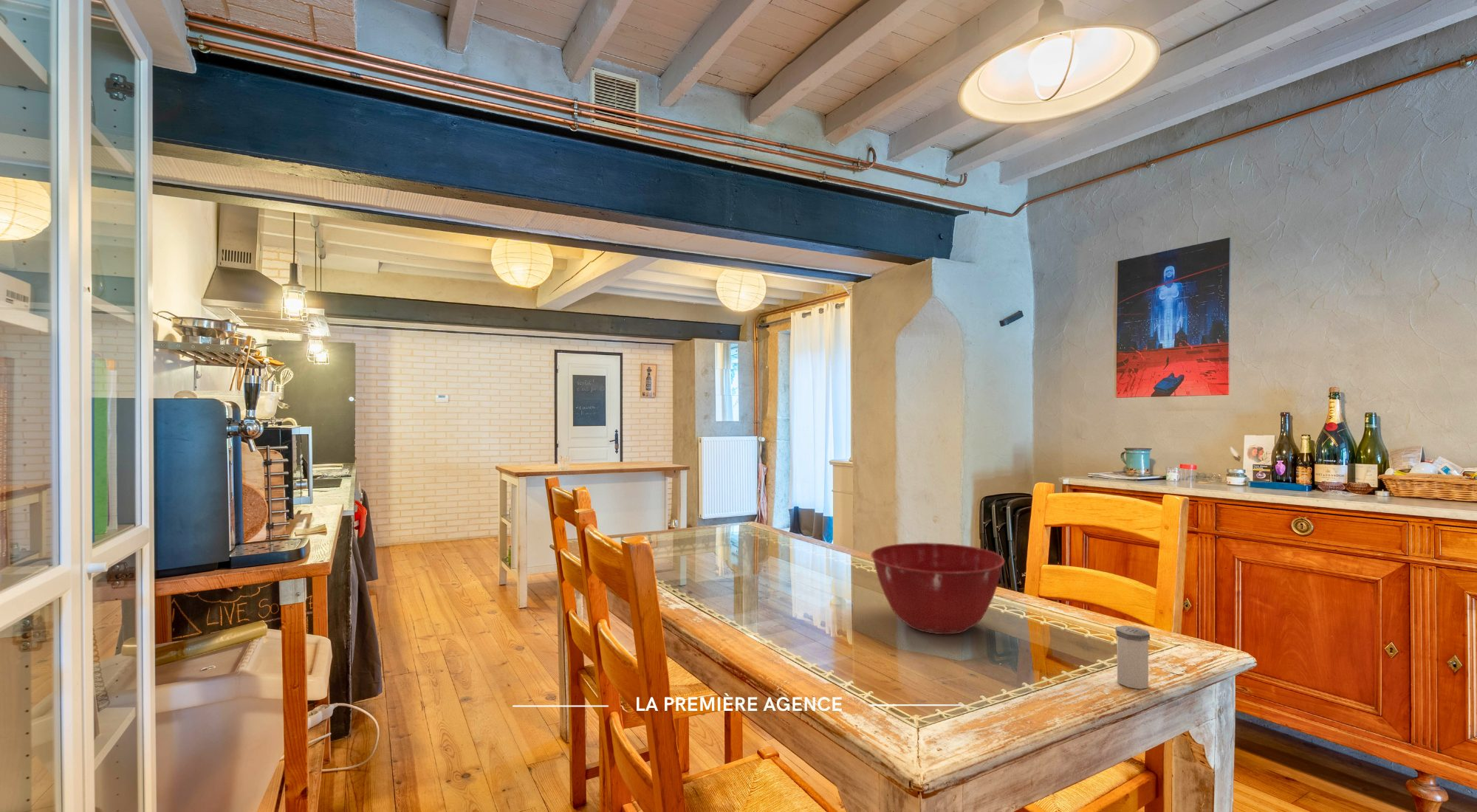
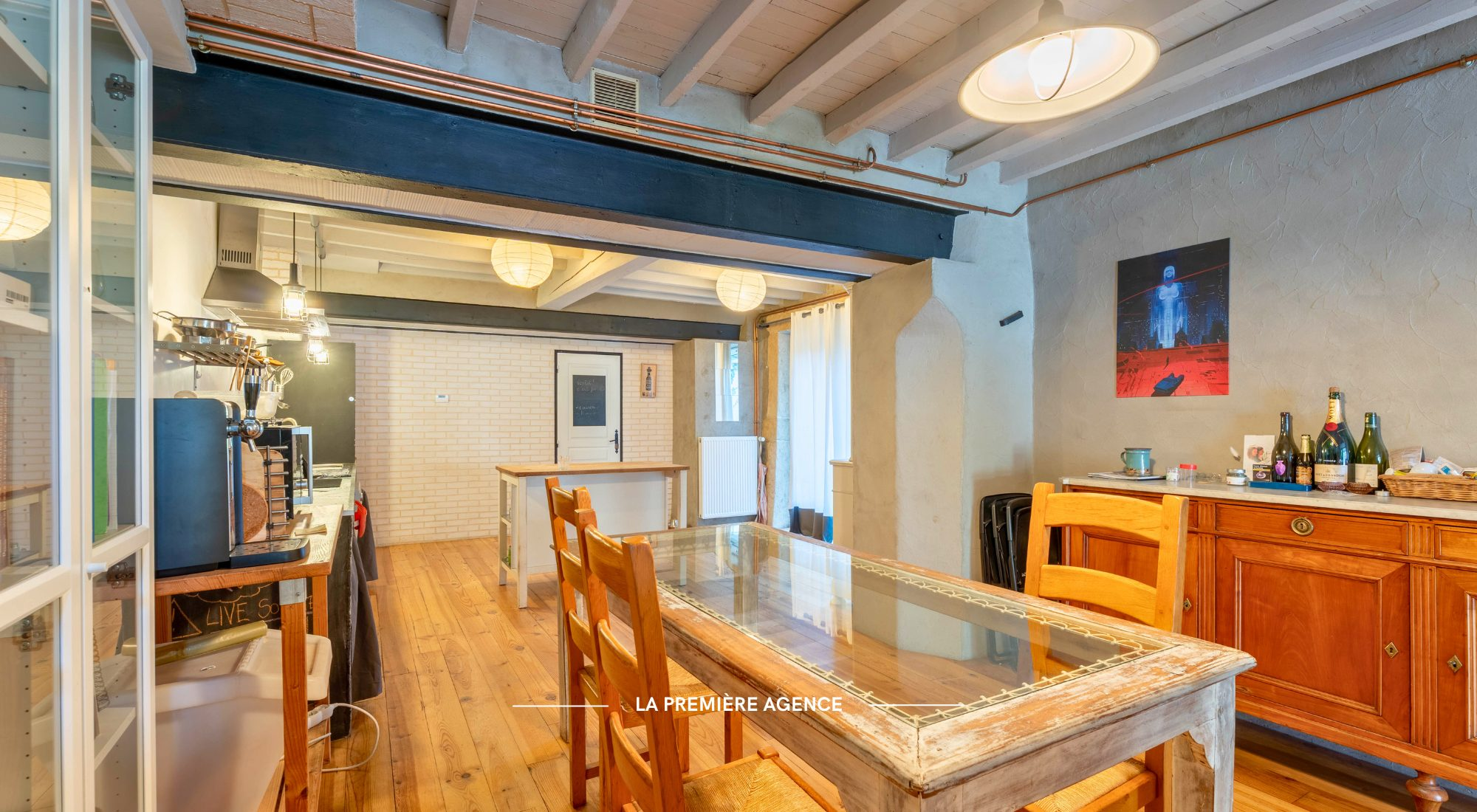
- mixing bowl [870,542,1005,635]
- salt shaker [1115,625,1151,689]
